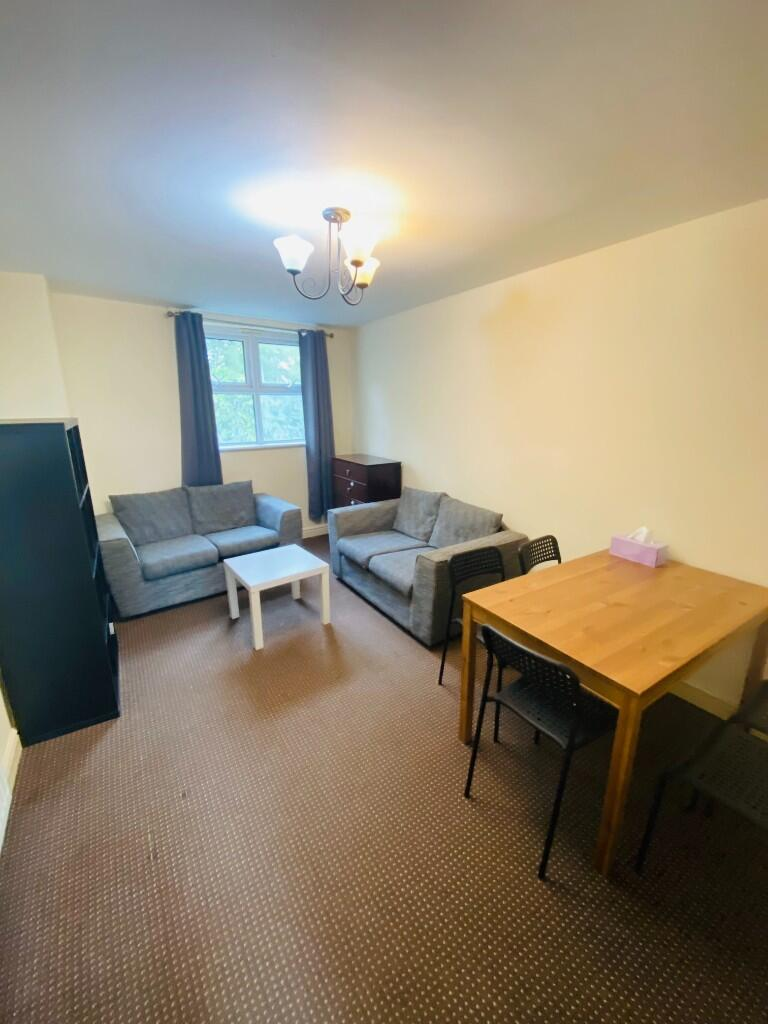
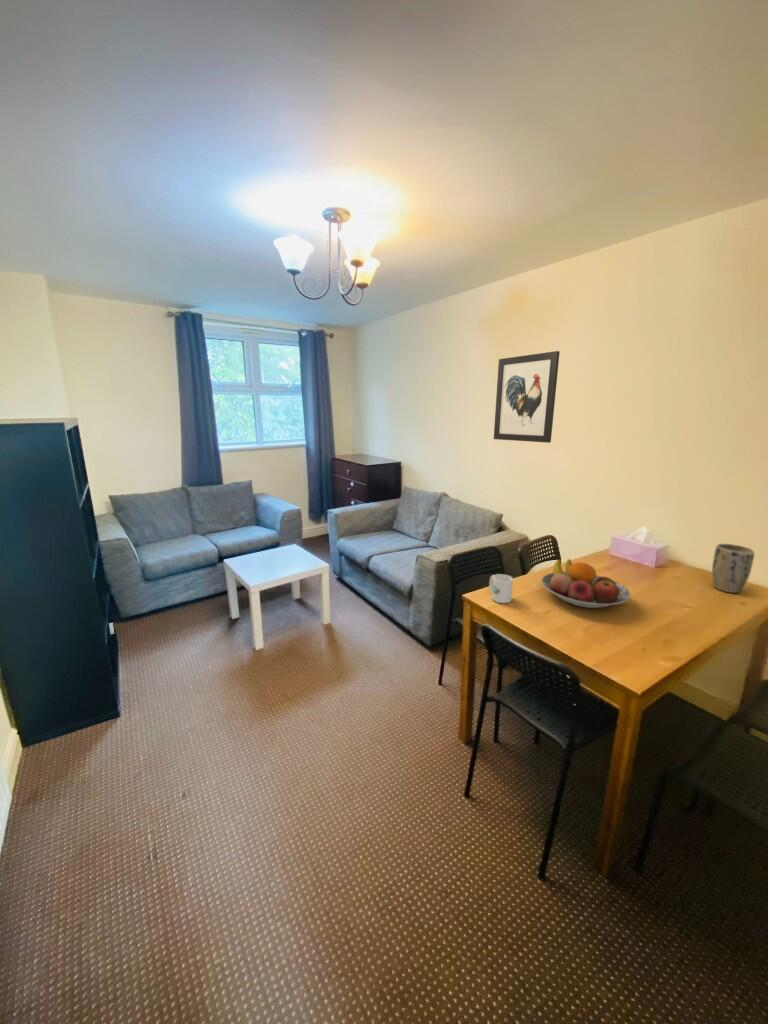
+ fruit bowl [540,558,632,609]
+ plant pot [711,543,755,594]
+ wall art [493,350,561,444]
+ mug [488,573,514,604]
